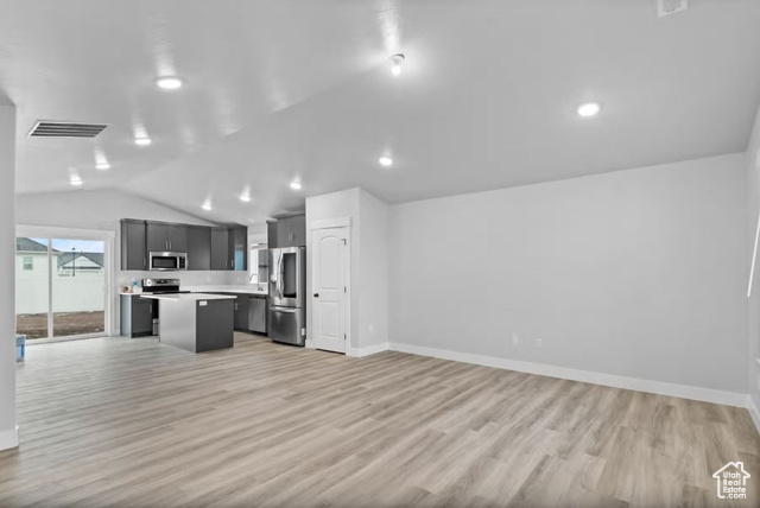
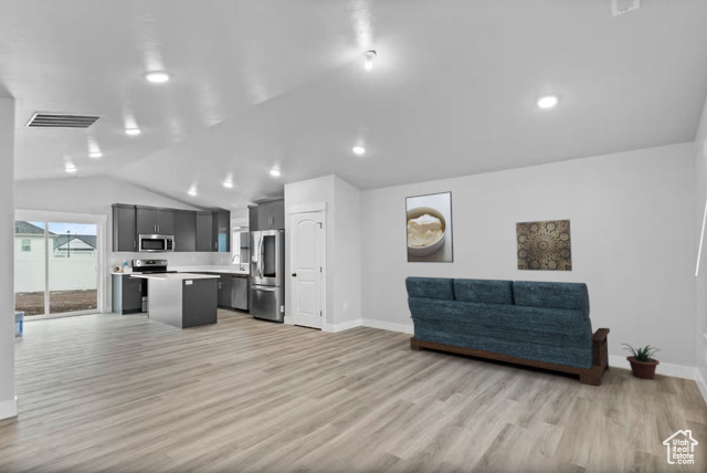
+ potted plant [620,343,662,380]
+ wall art [515,219,573,272]
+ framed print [404,190,455,264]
+ sofa [404,275,611,387]
